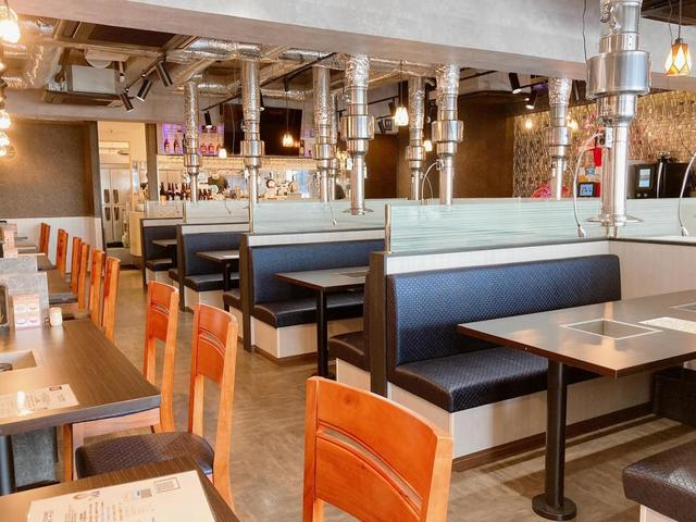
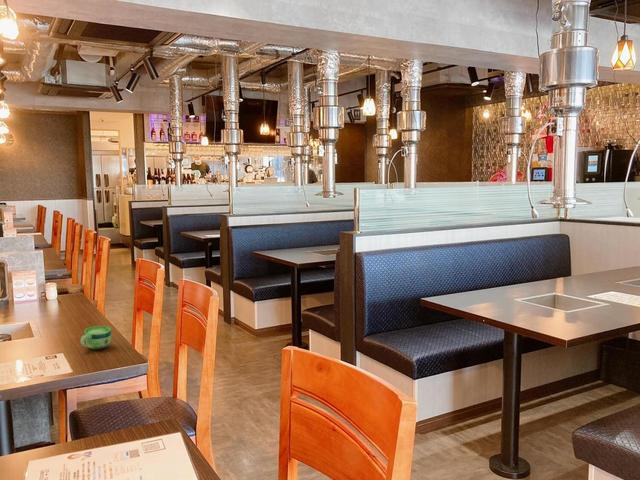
+ cup [80,325,112,350]
